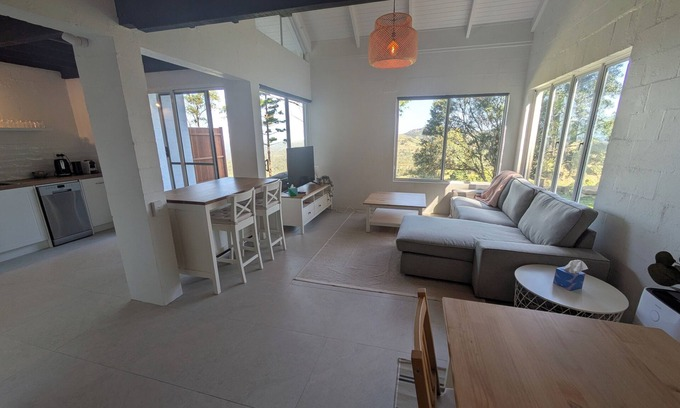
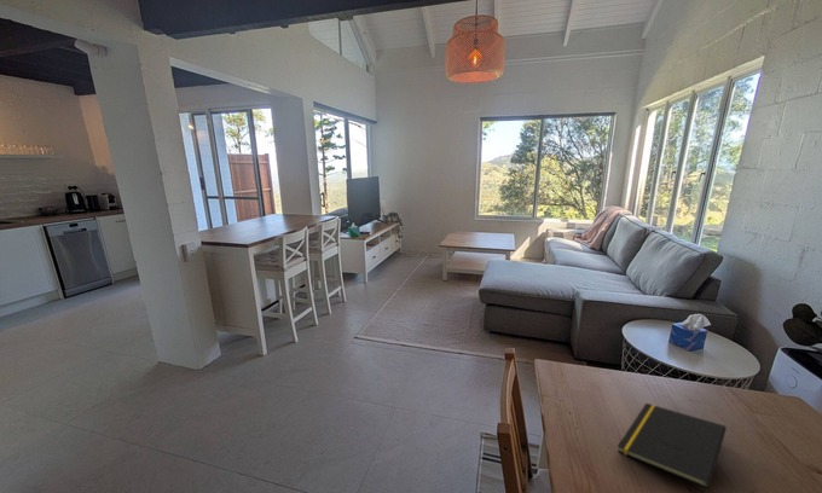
+ notepad [616,402,728,489]
